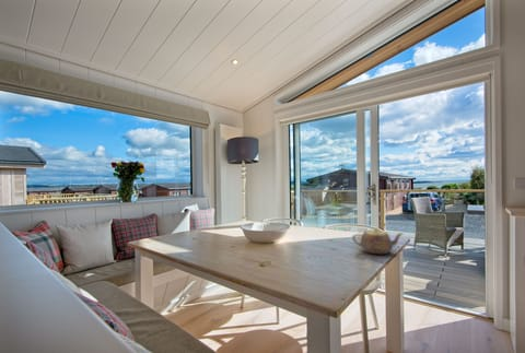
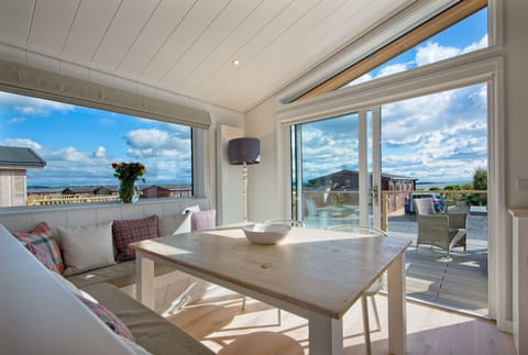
- teapot [351,226,404,255]
